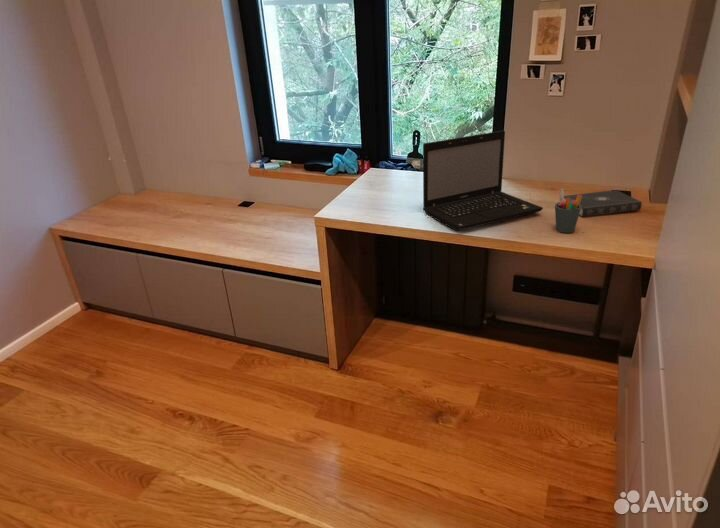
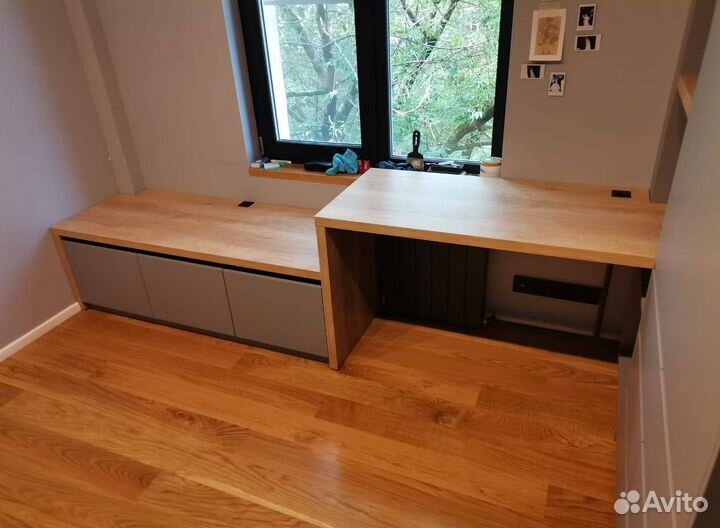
- laptop [422,130,544,232]
- pen holder [554,188,582,234]
- book [564,189,643,218]
